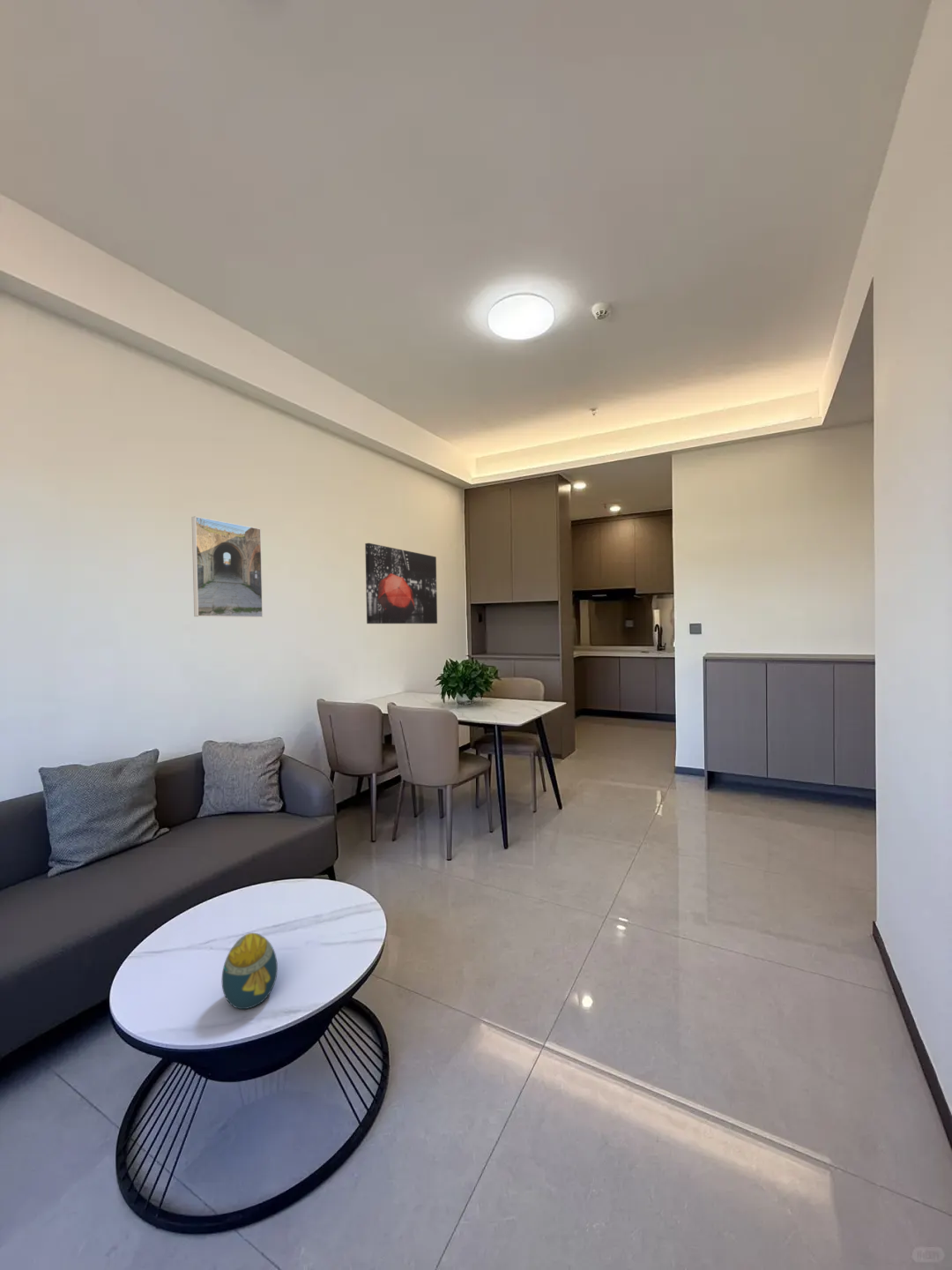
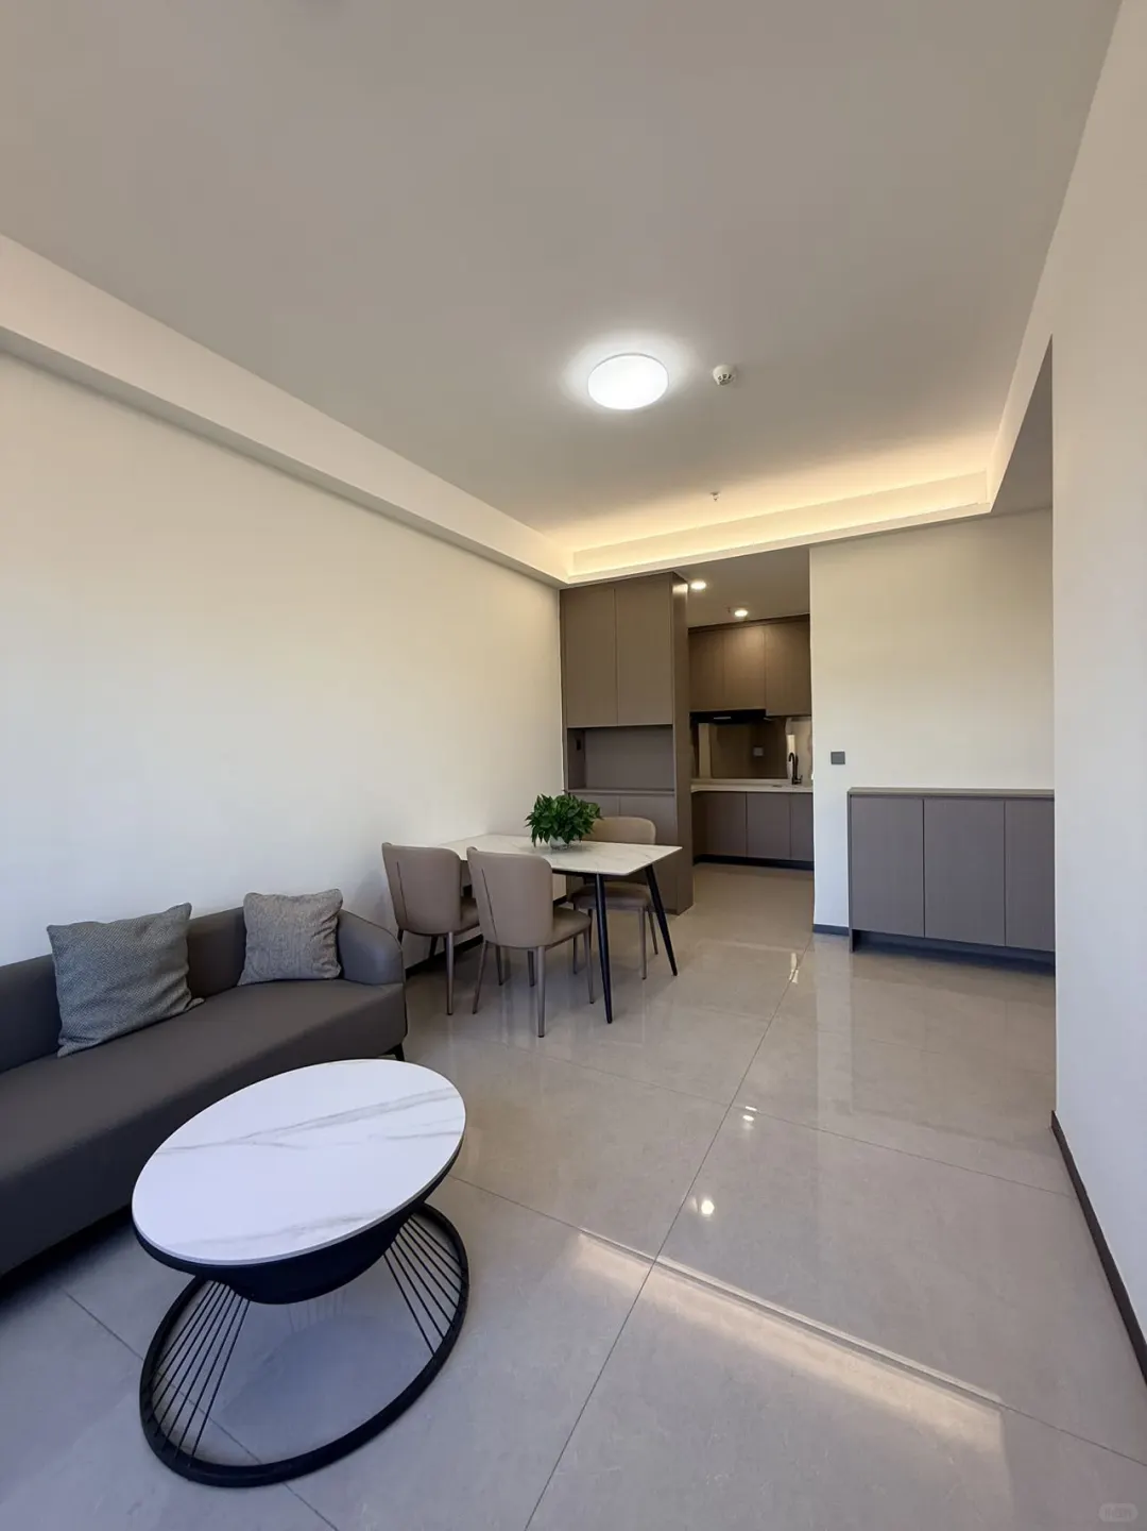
- wall art [364,542,438,624]
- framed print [191,515,264,618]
- decorative egg [221,932,279,1010]
